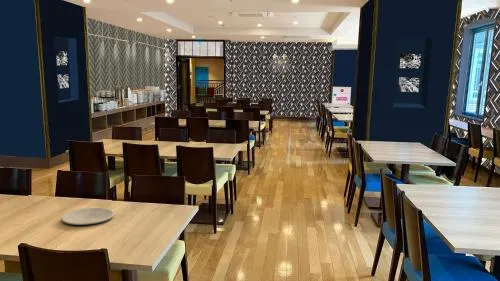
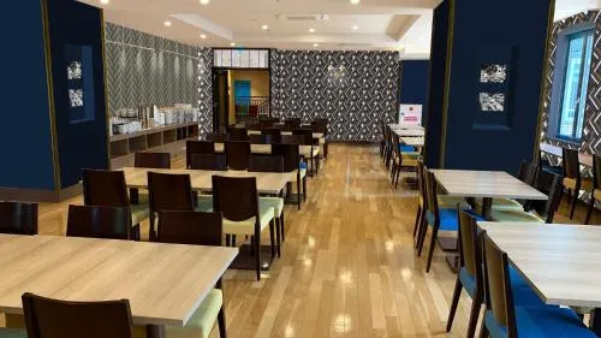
- plate [61,207,115,226]
